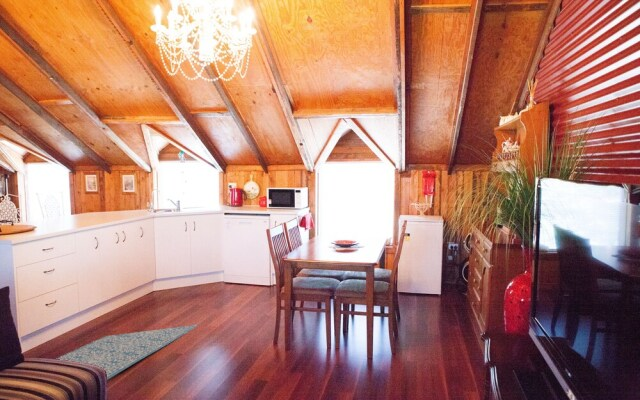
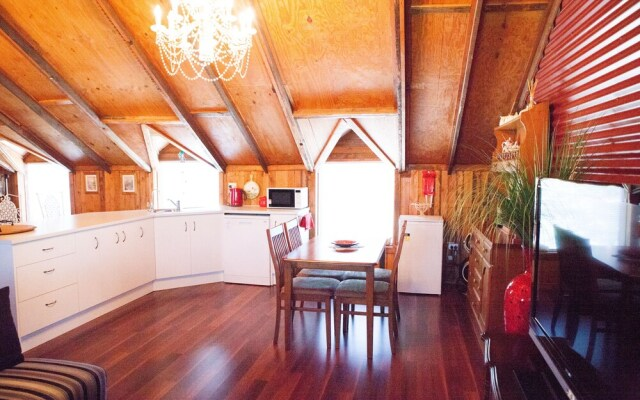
- rug [56,324,198,381]
